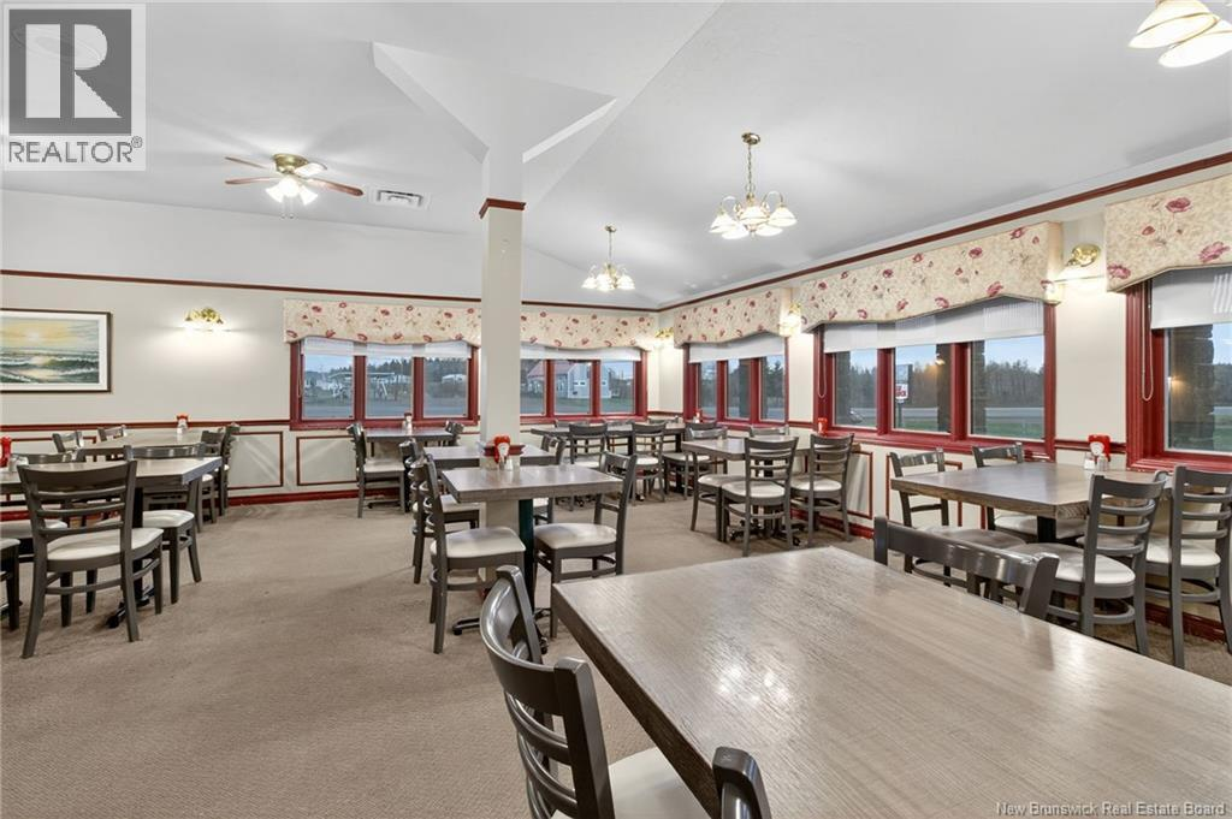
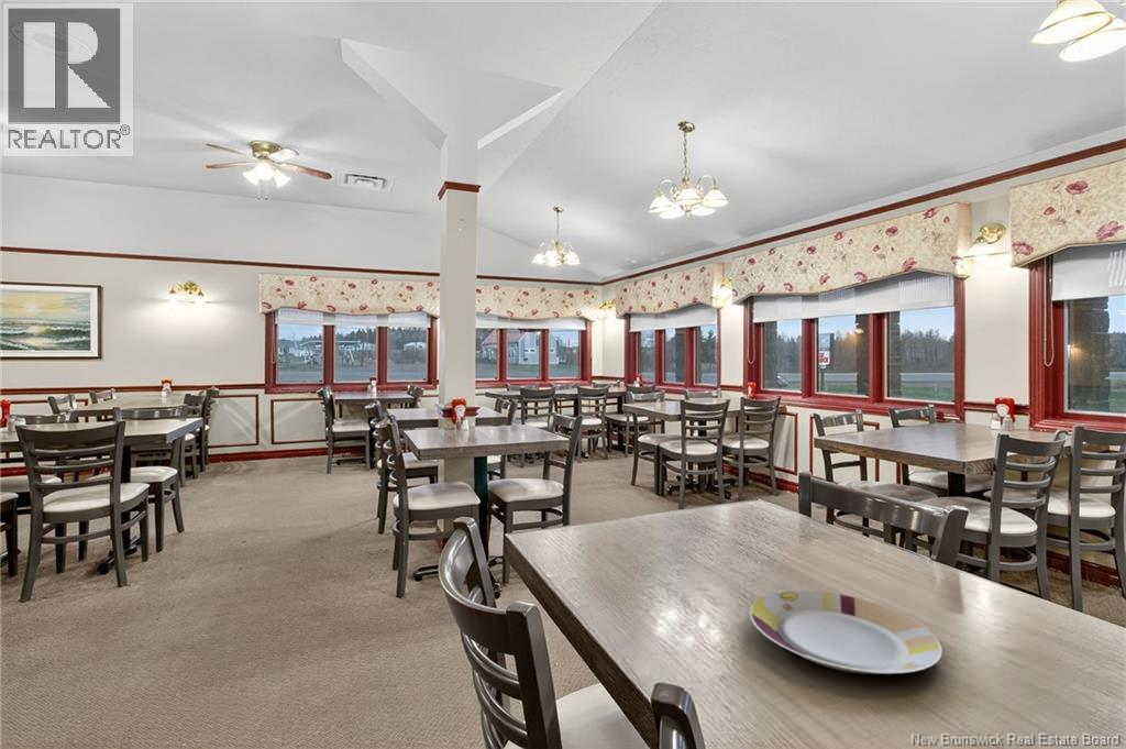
+ plate [749,590,943,675]
